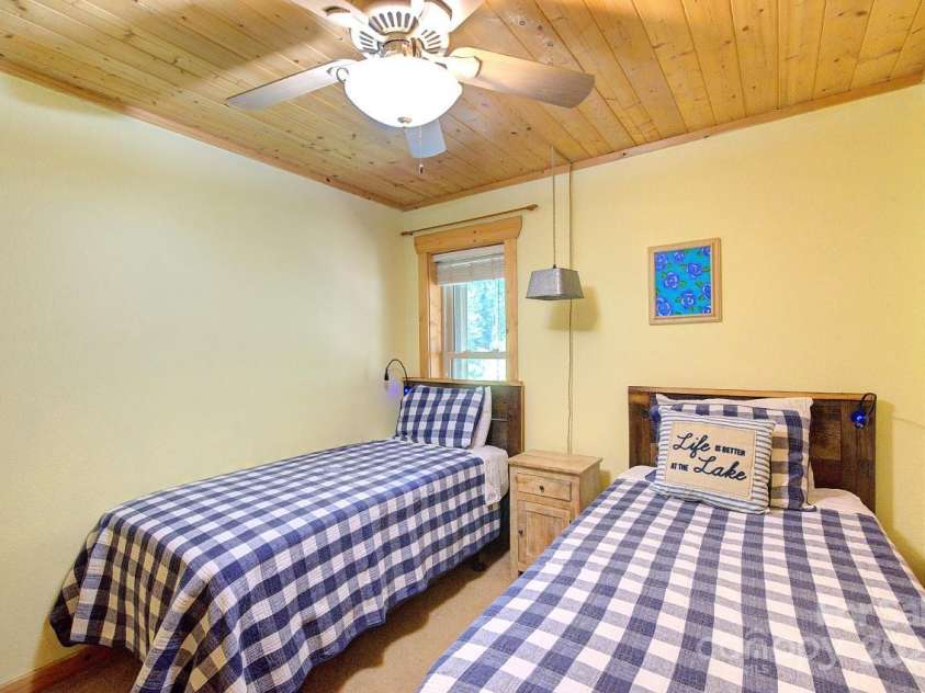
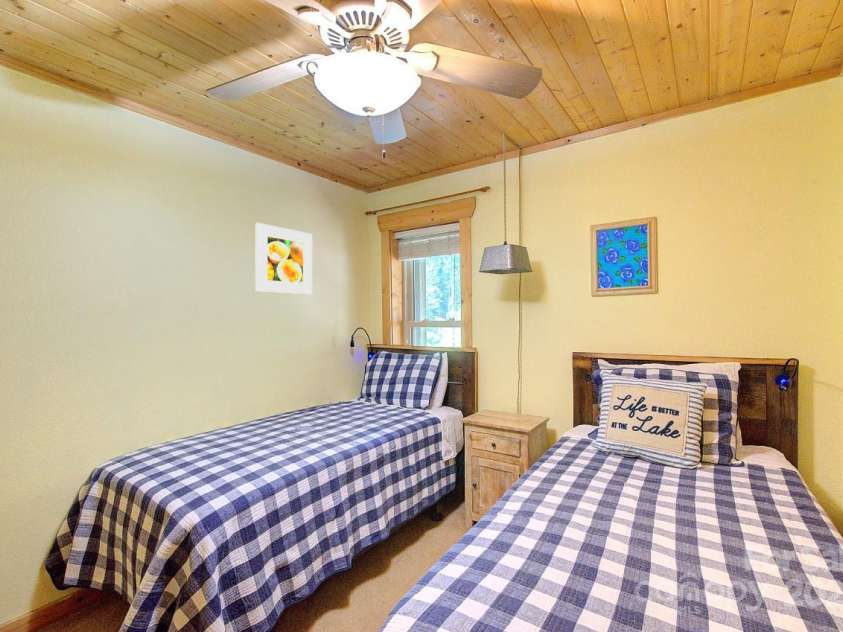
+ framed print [254,222,313,295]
